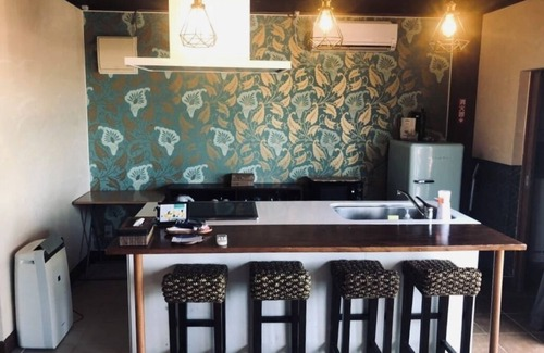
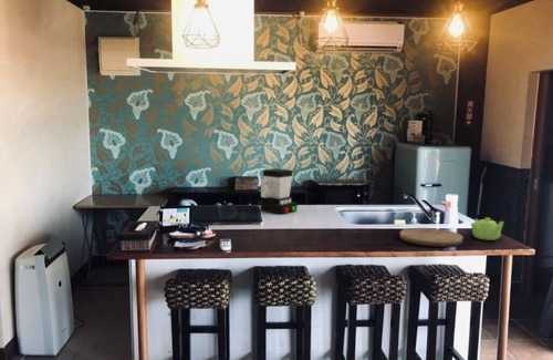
+ coffee maker [259,167,299,215]
+ teapot [470,217,505,241]
+ cutting board [399,227,465,248]
